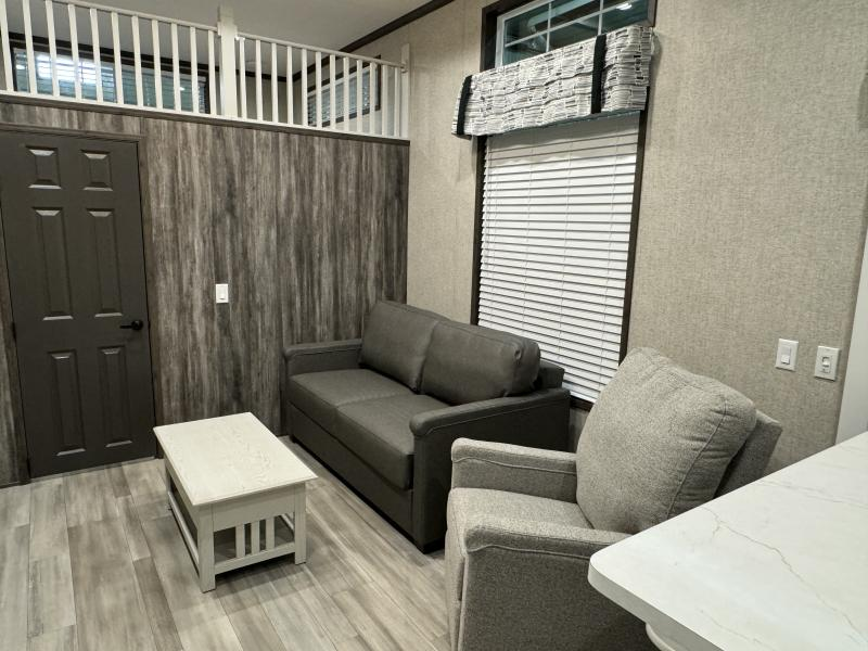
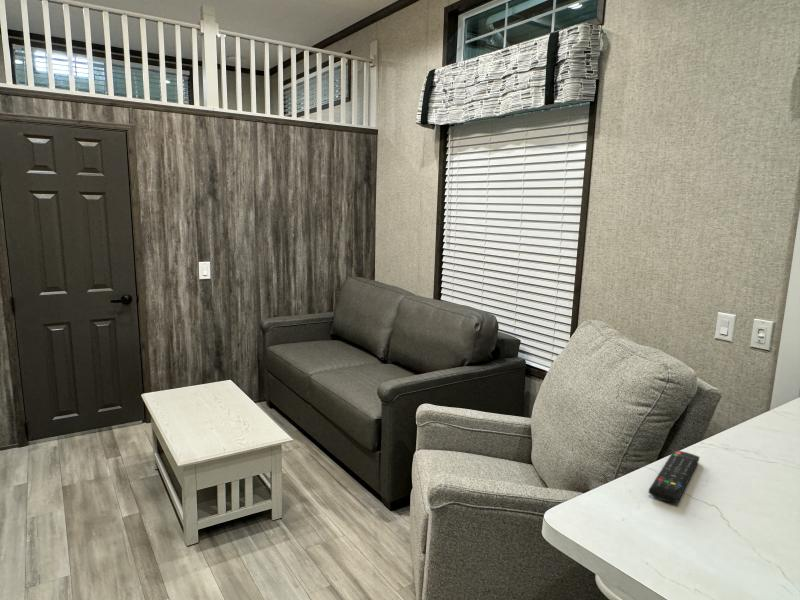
+ remote control [648,449,700,503]
